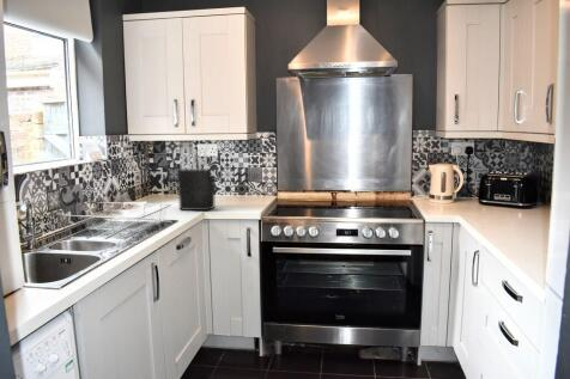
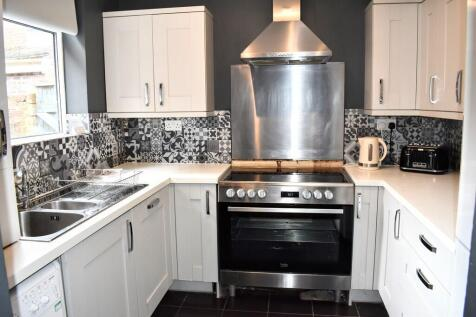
- knife block [177,147,216,212]
